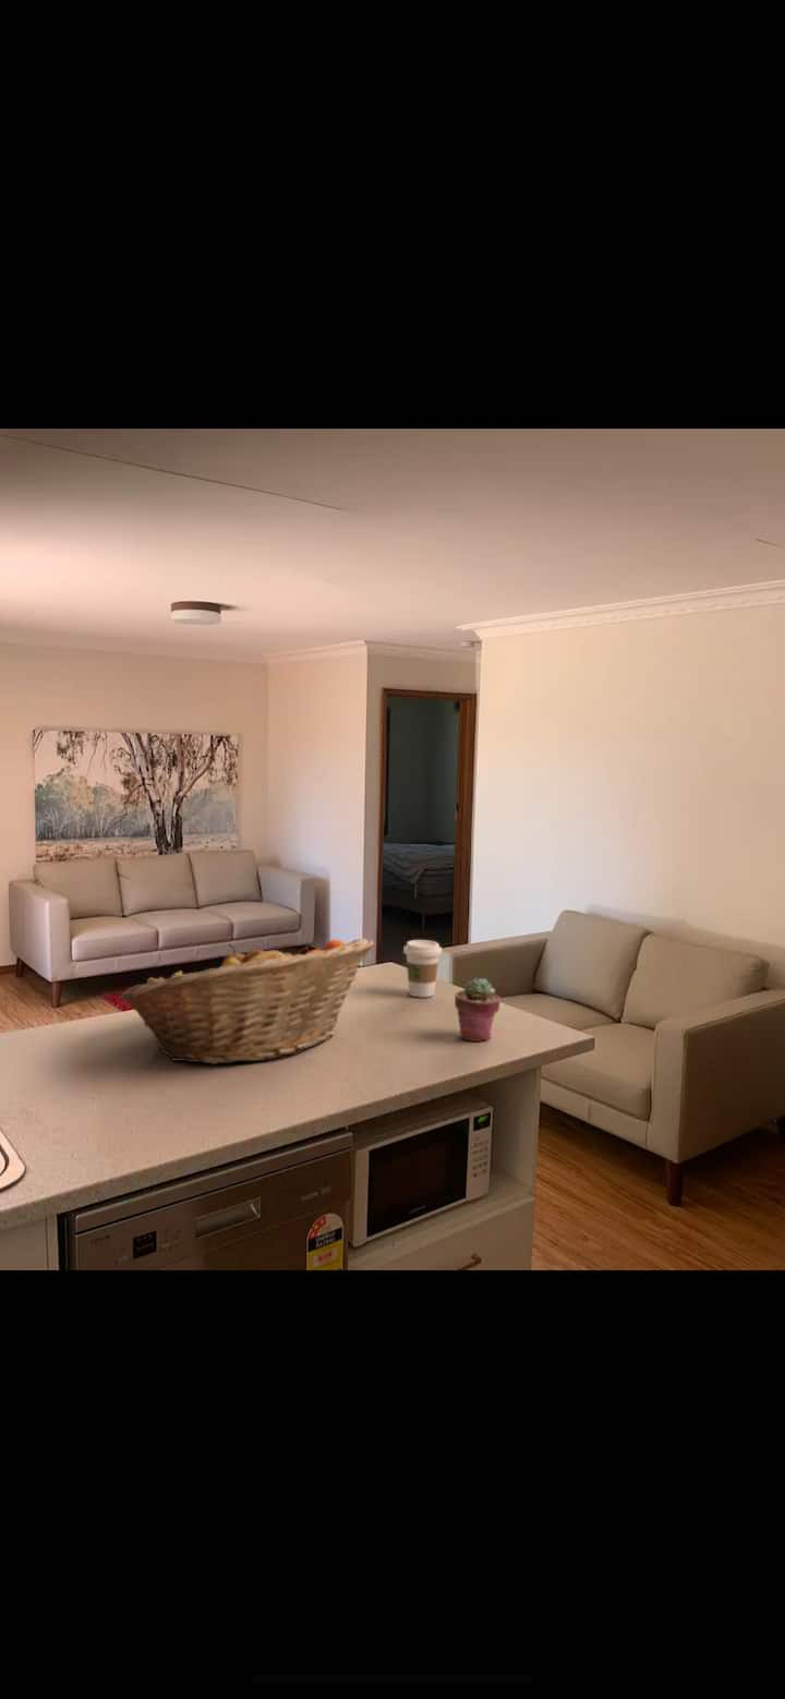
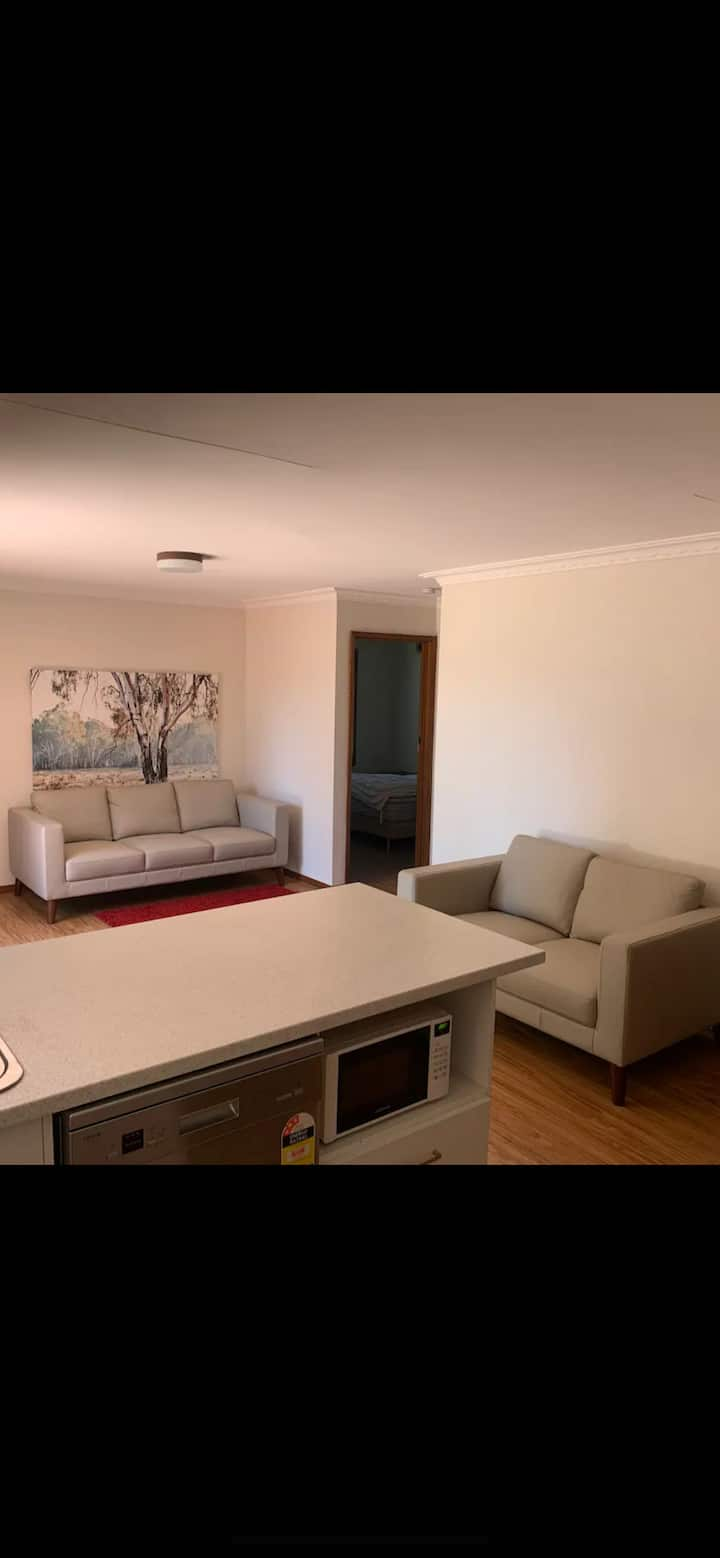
- coffee cup [402,939,443,998]
- fruit basket [119,937,375,1065]
- potted succulent [454,977,502,1043]
